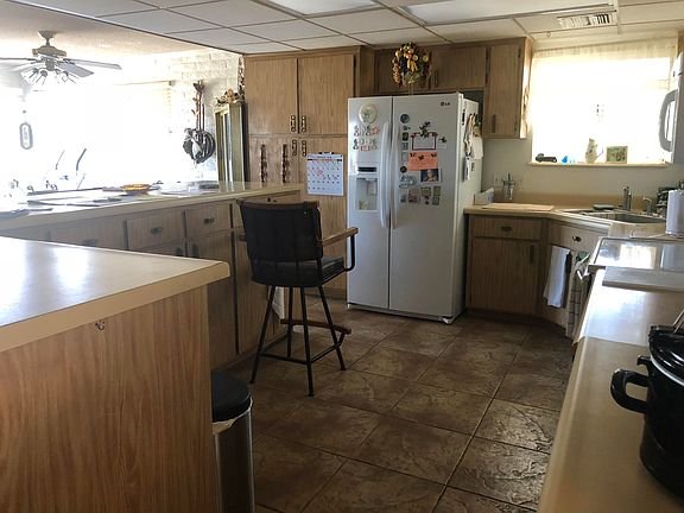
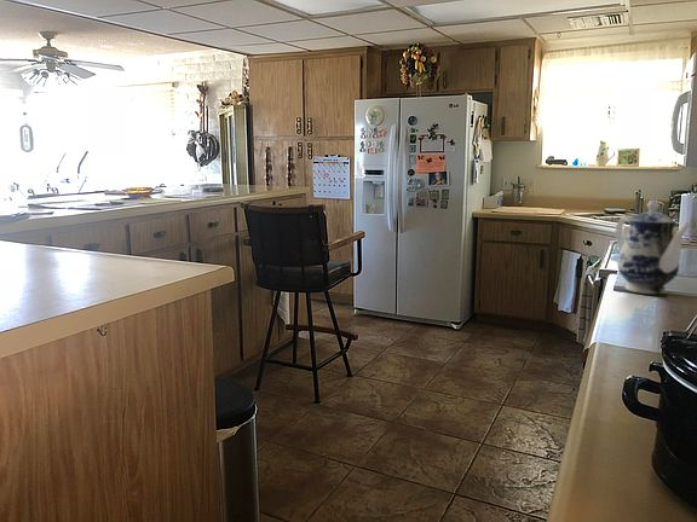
+ teapot [615,199,693,295]
